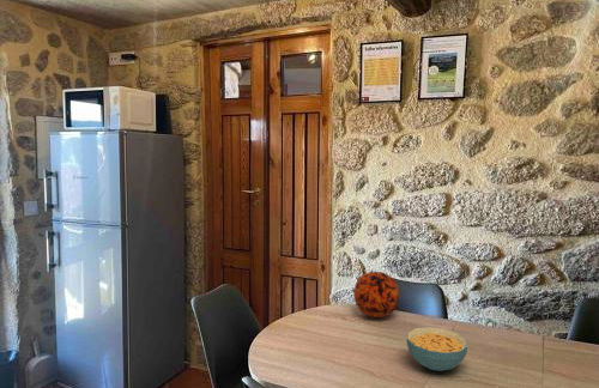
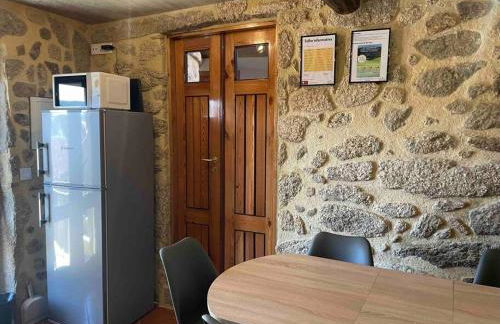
- decorative ball [352,271,400,319]
- cereal bowl [406,326,468,372]
